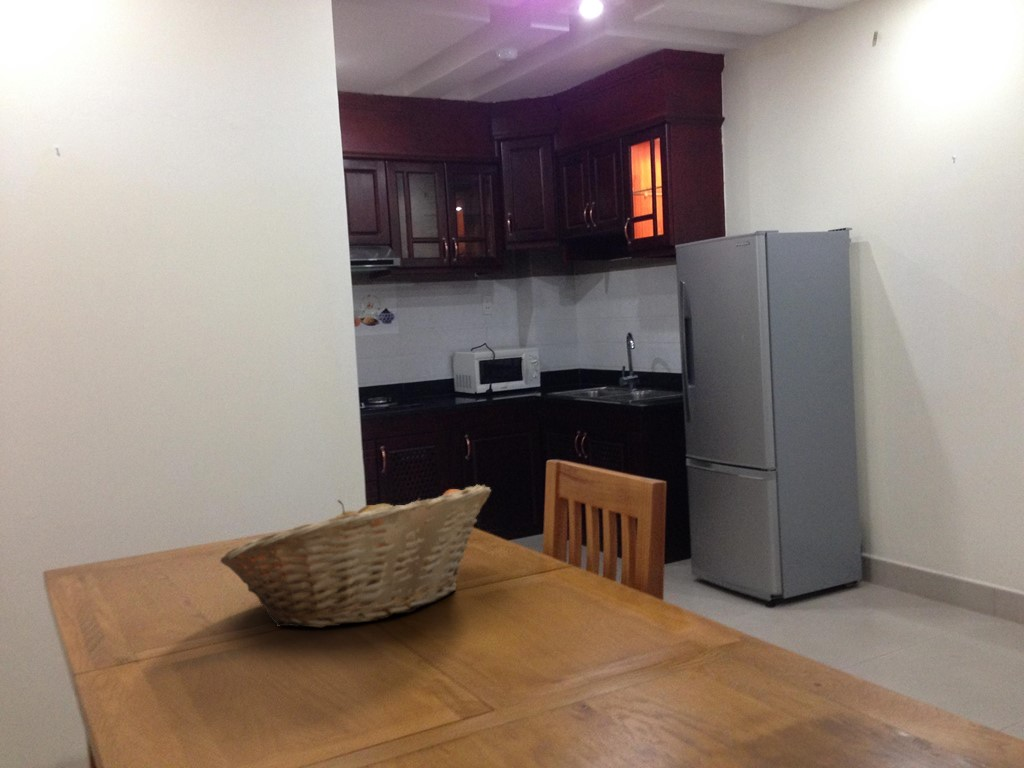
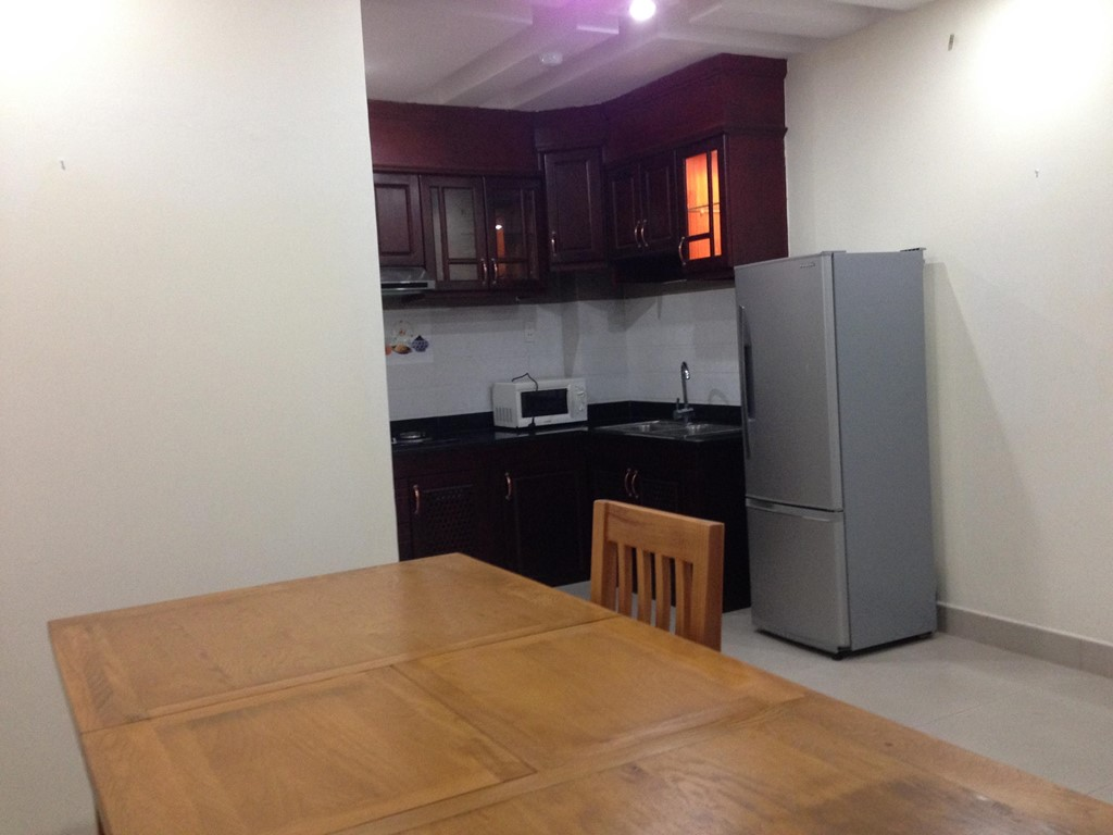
- fruit basket [219,484,492,628]
